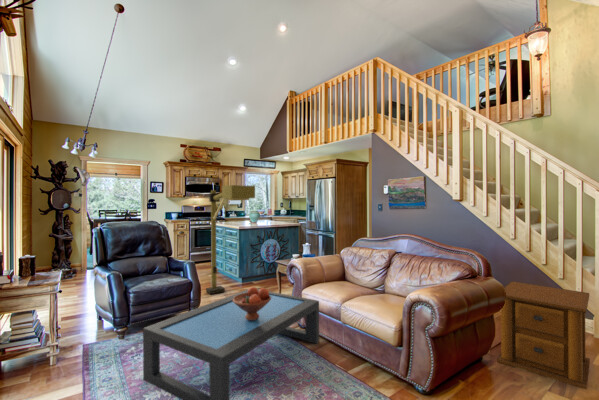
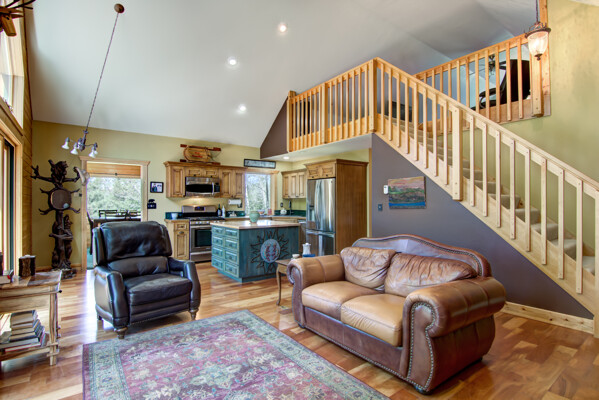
- floor lamp [205,184,256,295]
- side table [496,280,591,390]
- fruit bowl [233,286,271,320]
- coffee table [142,288,320,400]
